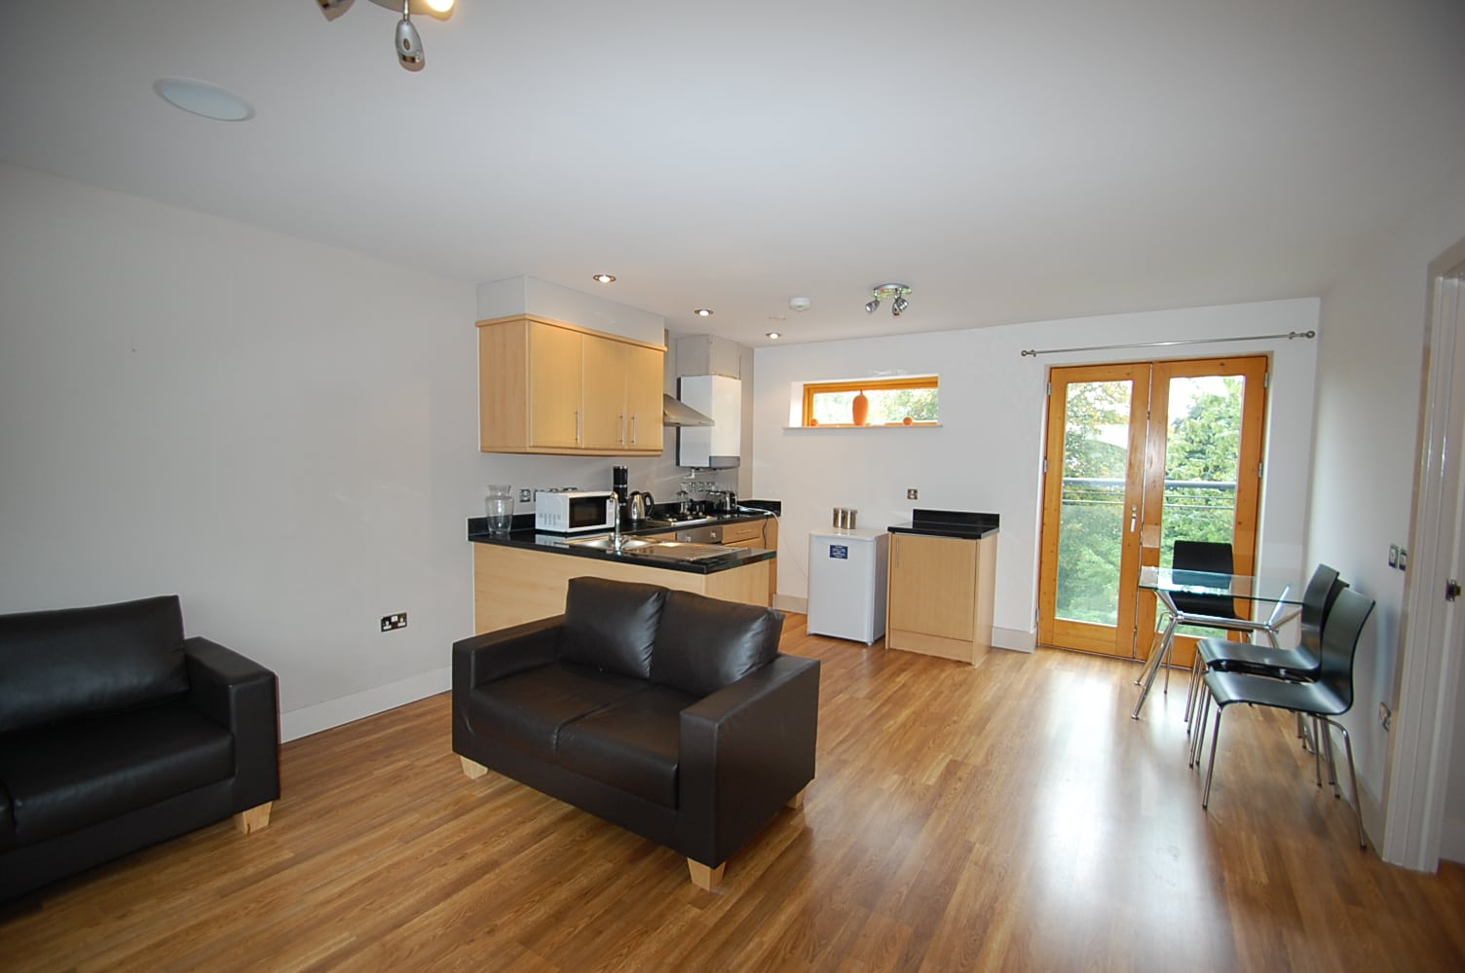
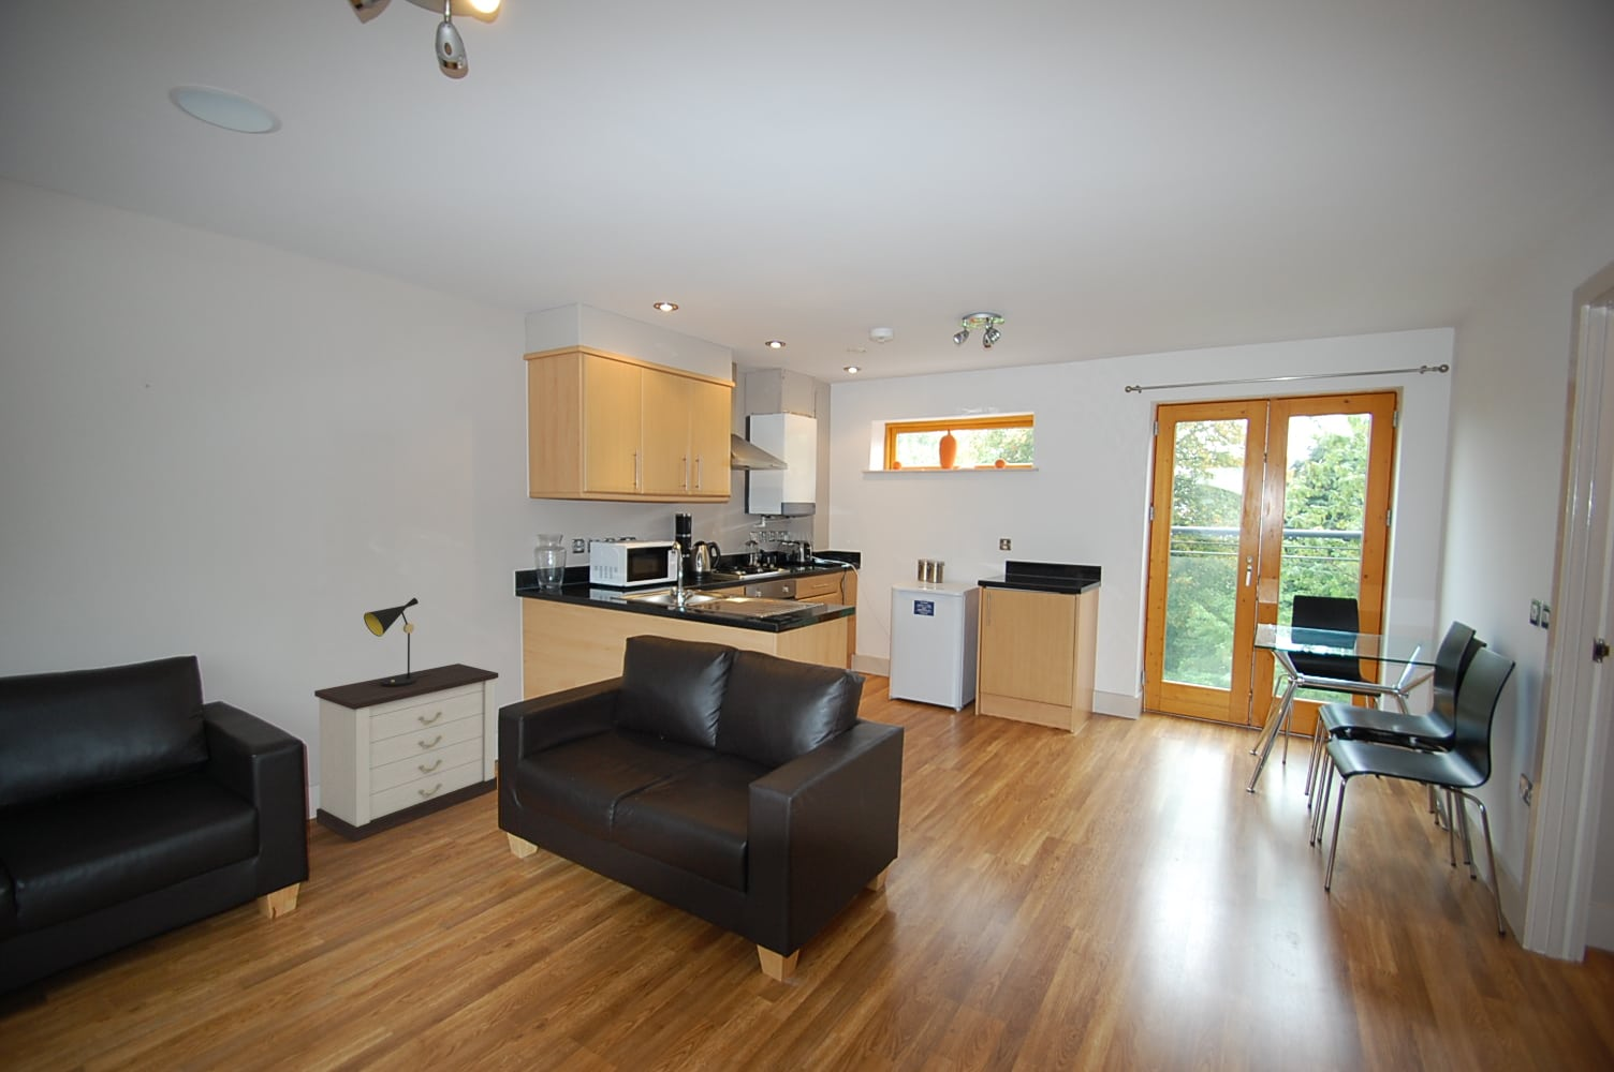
+ nightstand [314,663,499,843]
+ table lamp [363,597,427,687]
